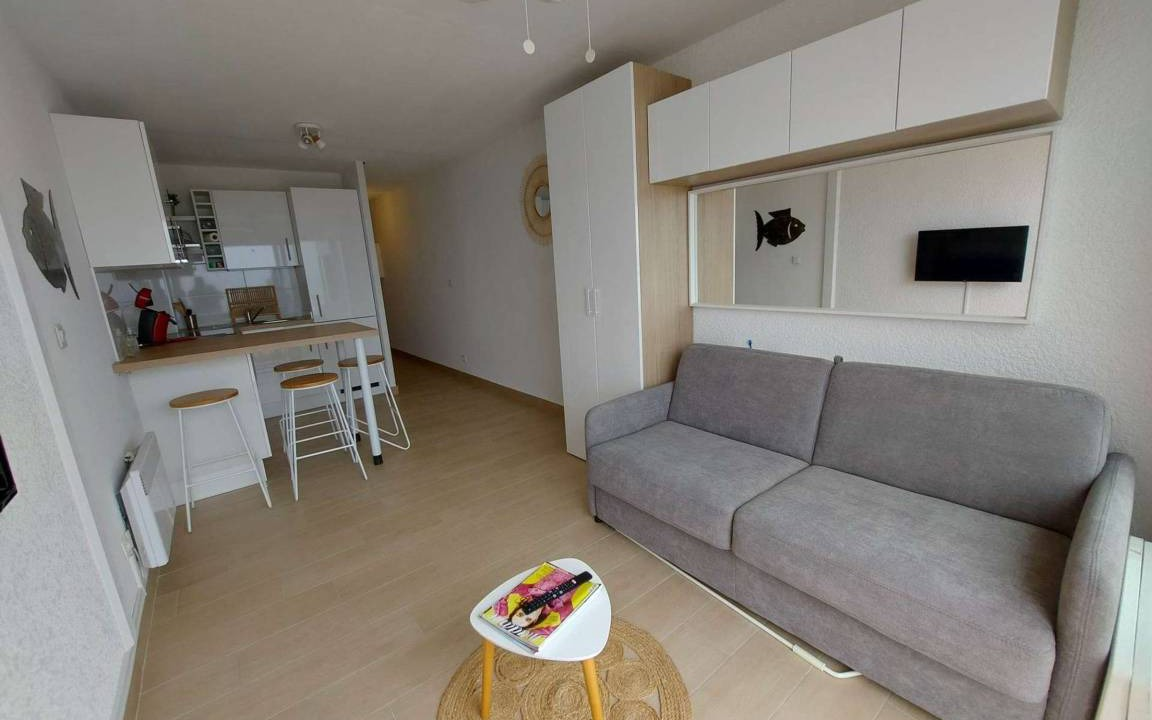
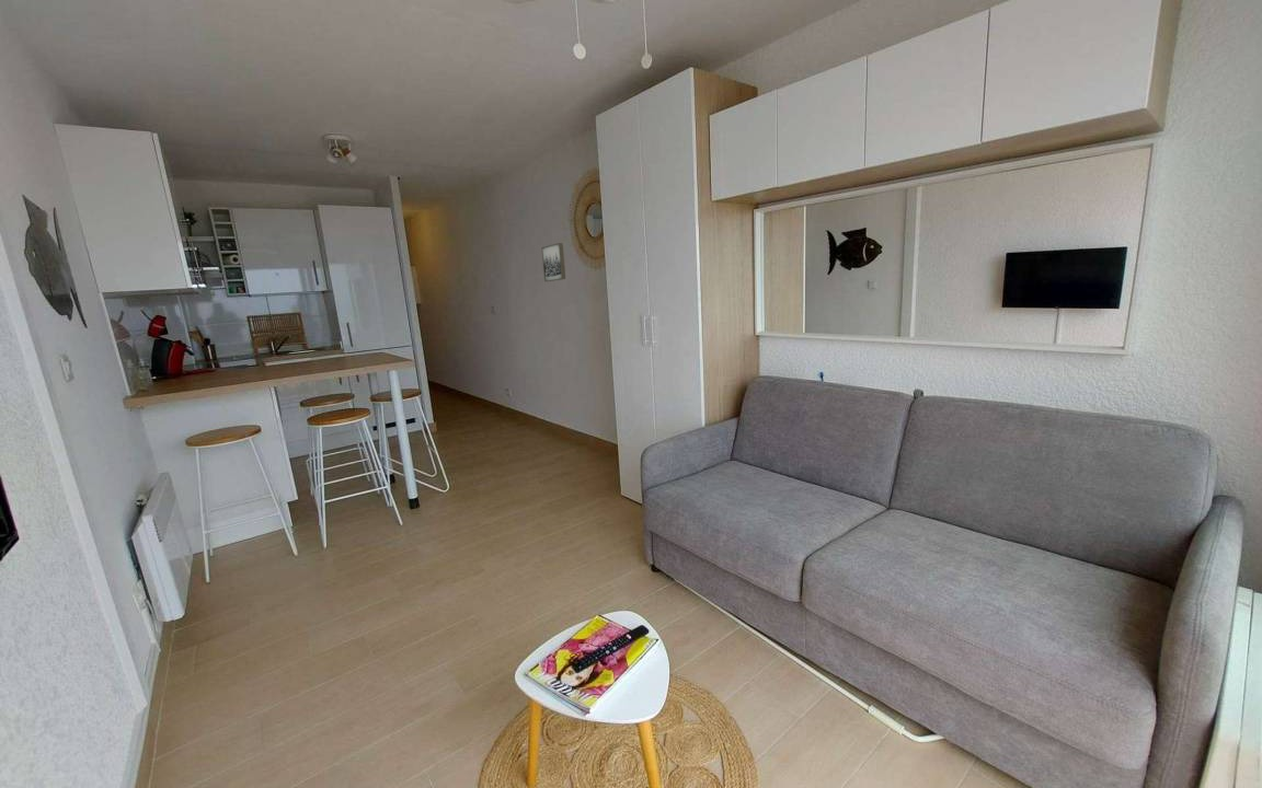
+ wall art [540,242,566,282]
